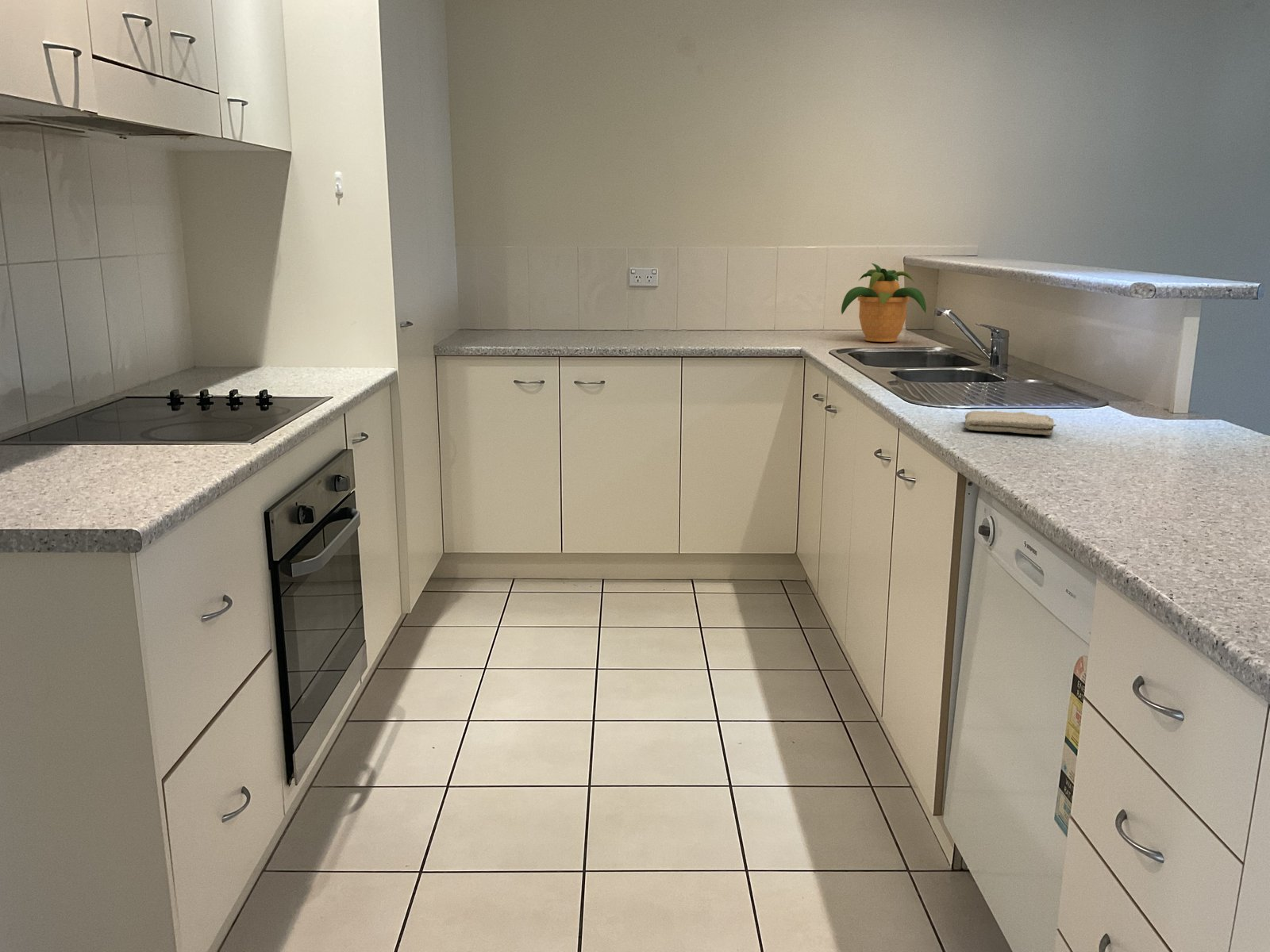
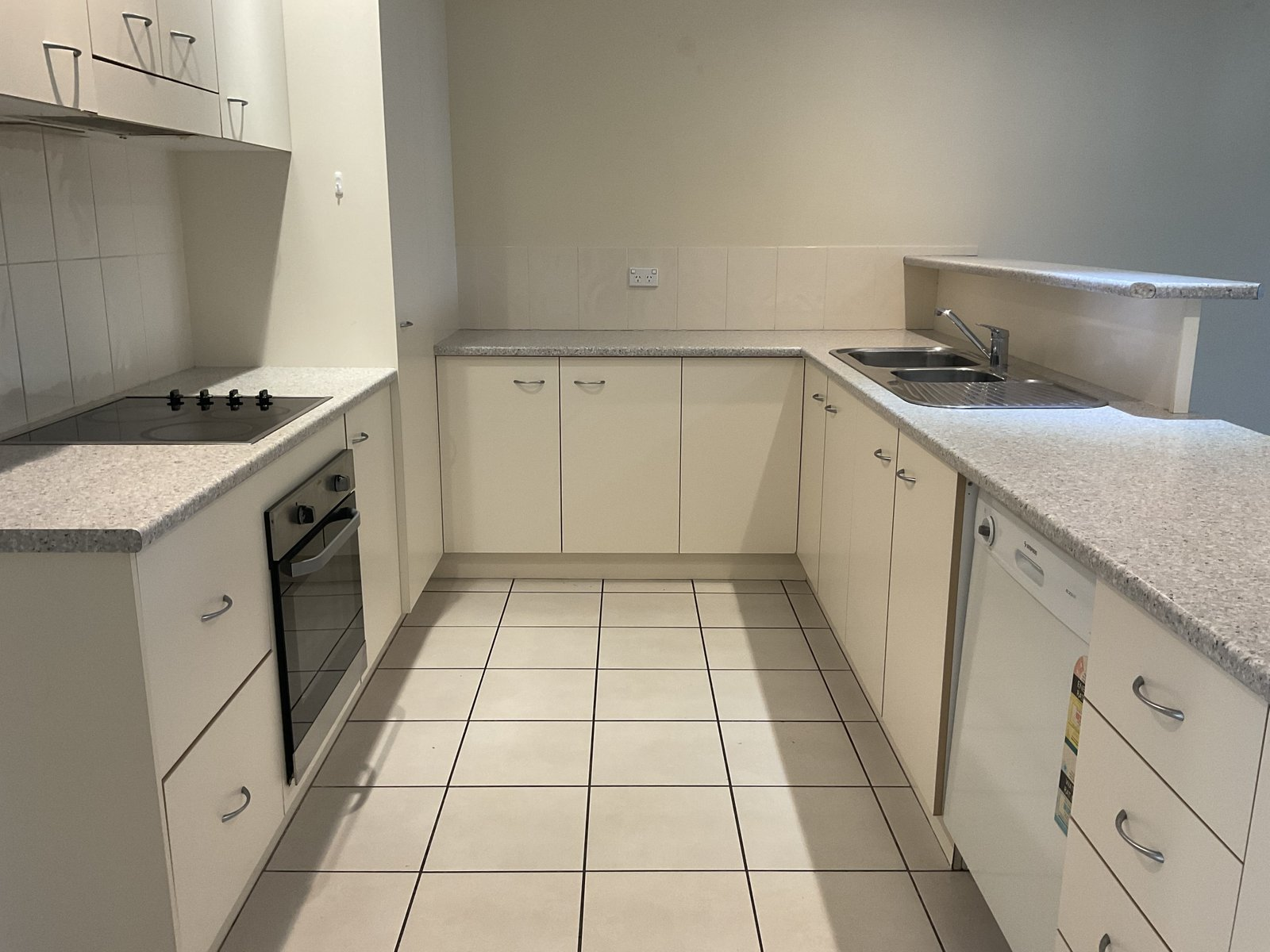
- potted plant [841,263,927,343]
- washcloth [964,410,1057,436]
